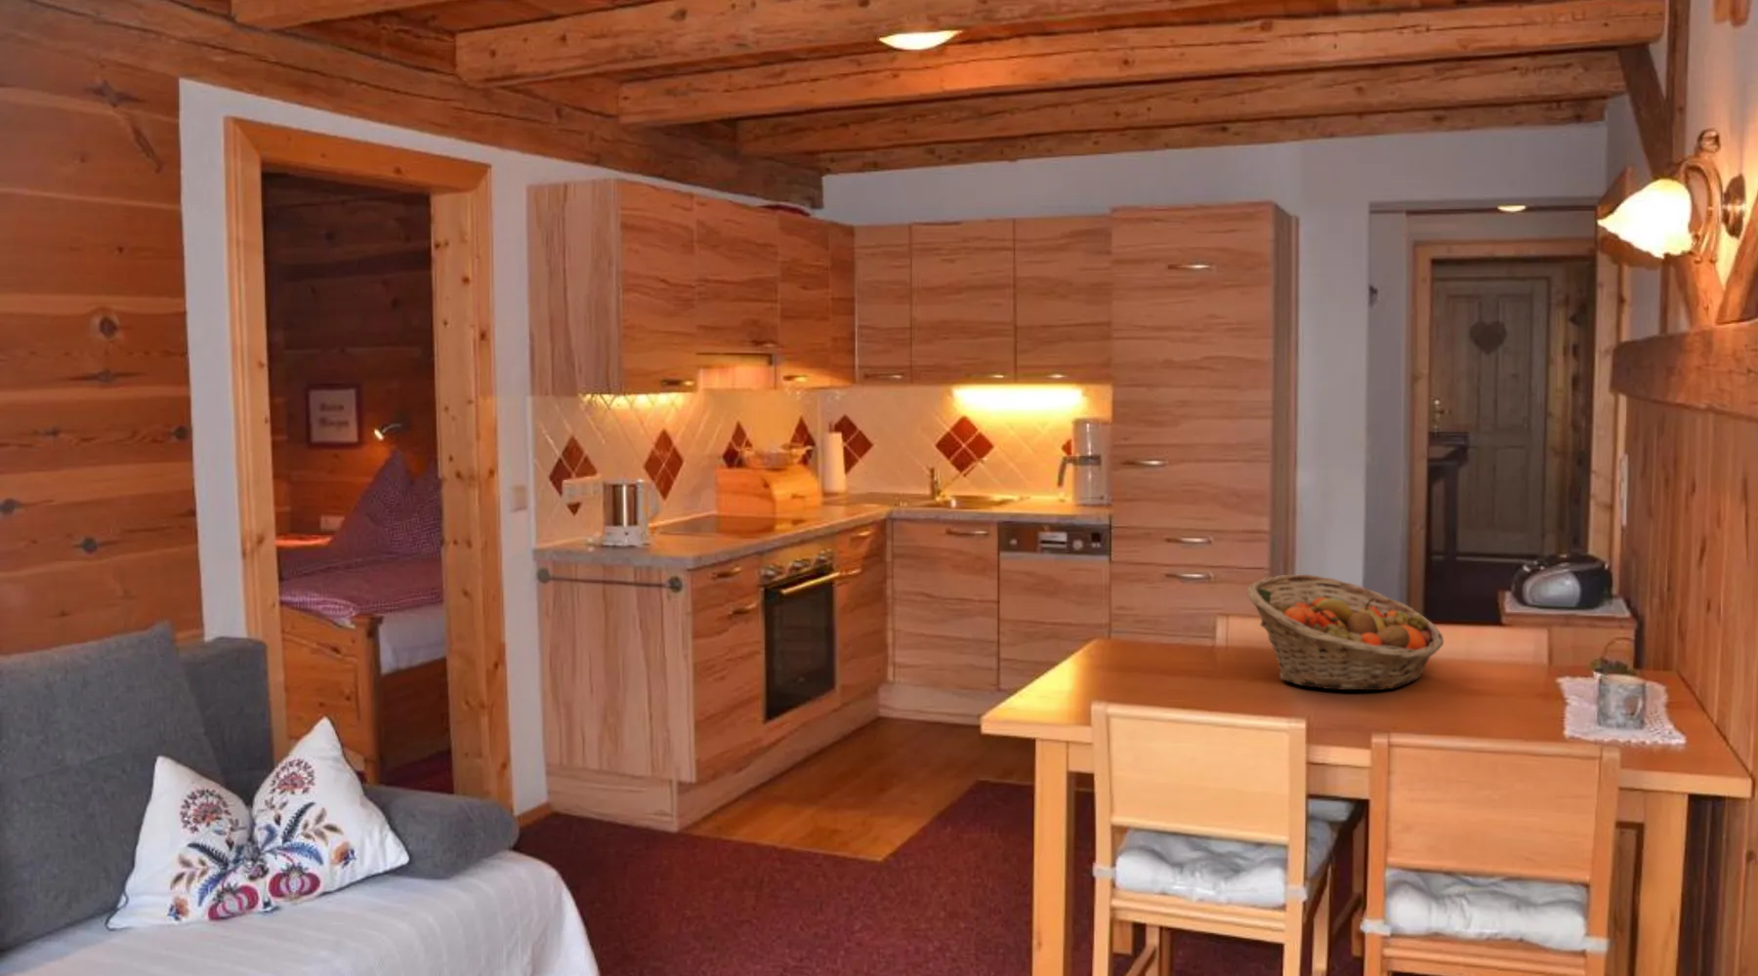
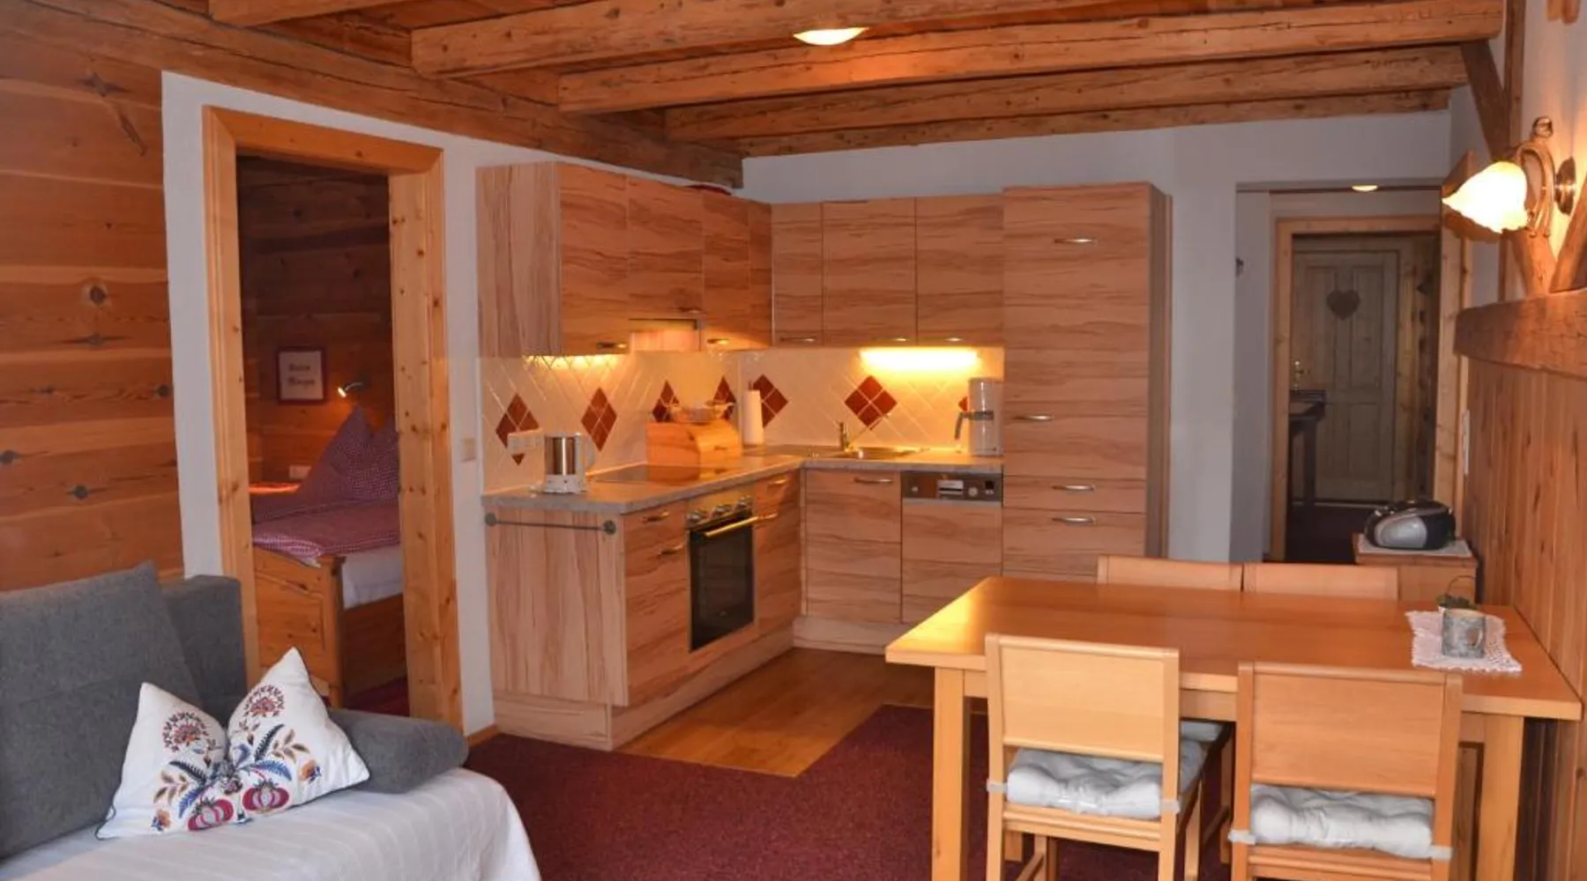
- fruit basket [1246,573,1444,691]
